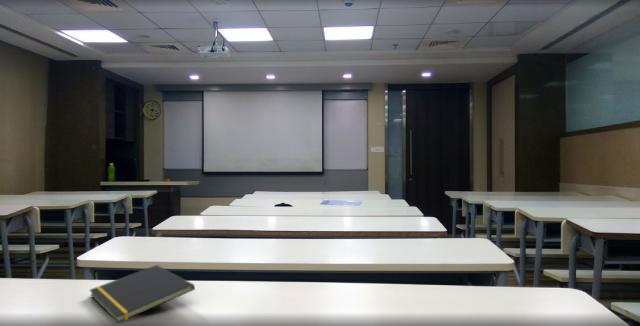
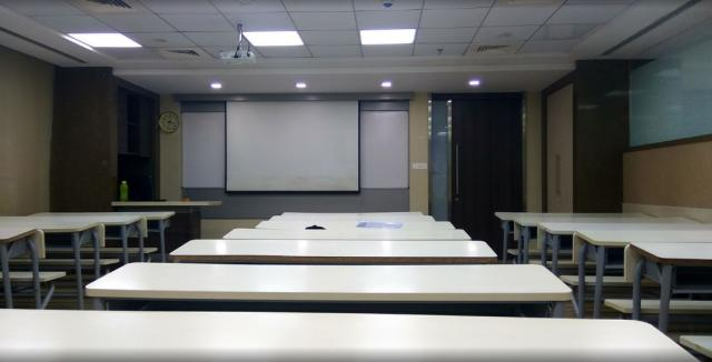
- notepad [89,264,196,324]
